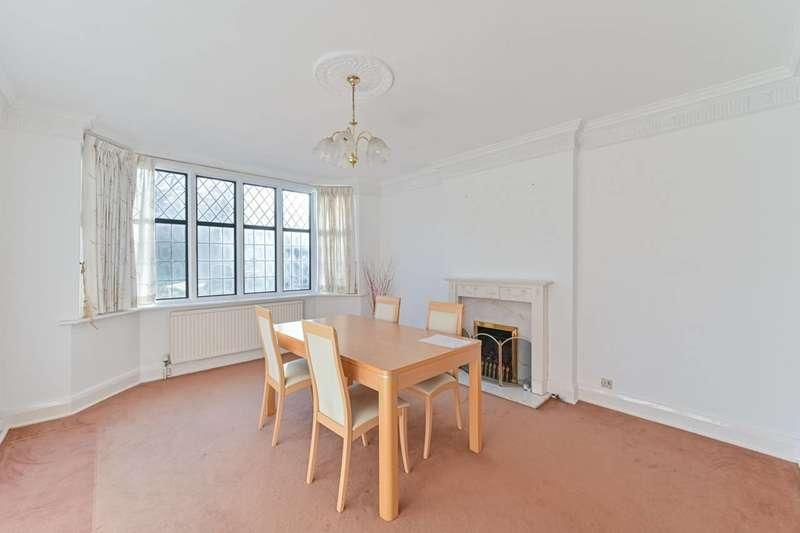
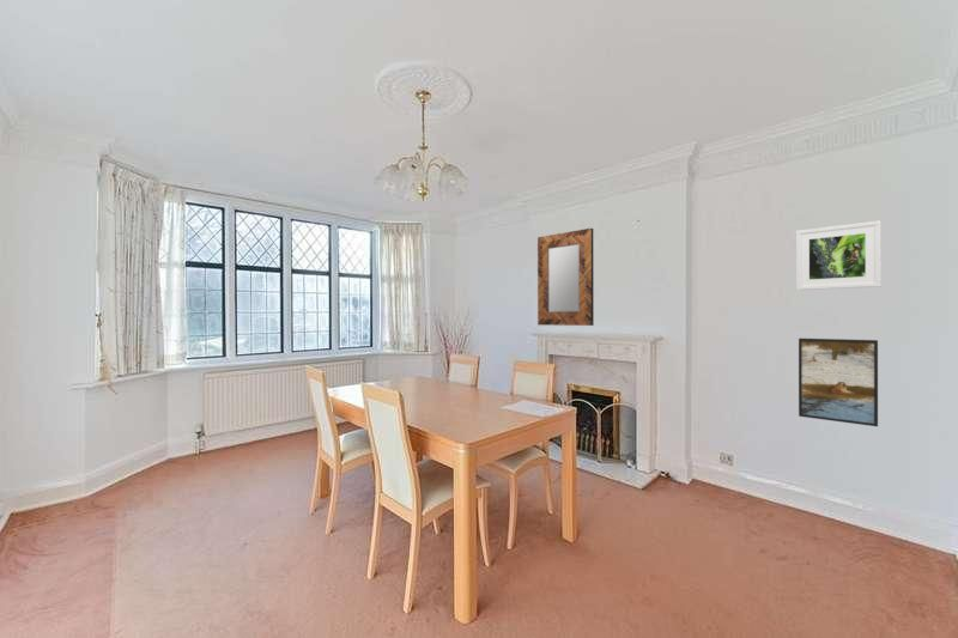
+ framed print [798,338,879,427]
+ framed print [795,219,883,291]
+ home mirror [536,227,595,327]
